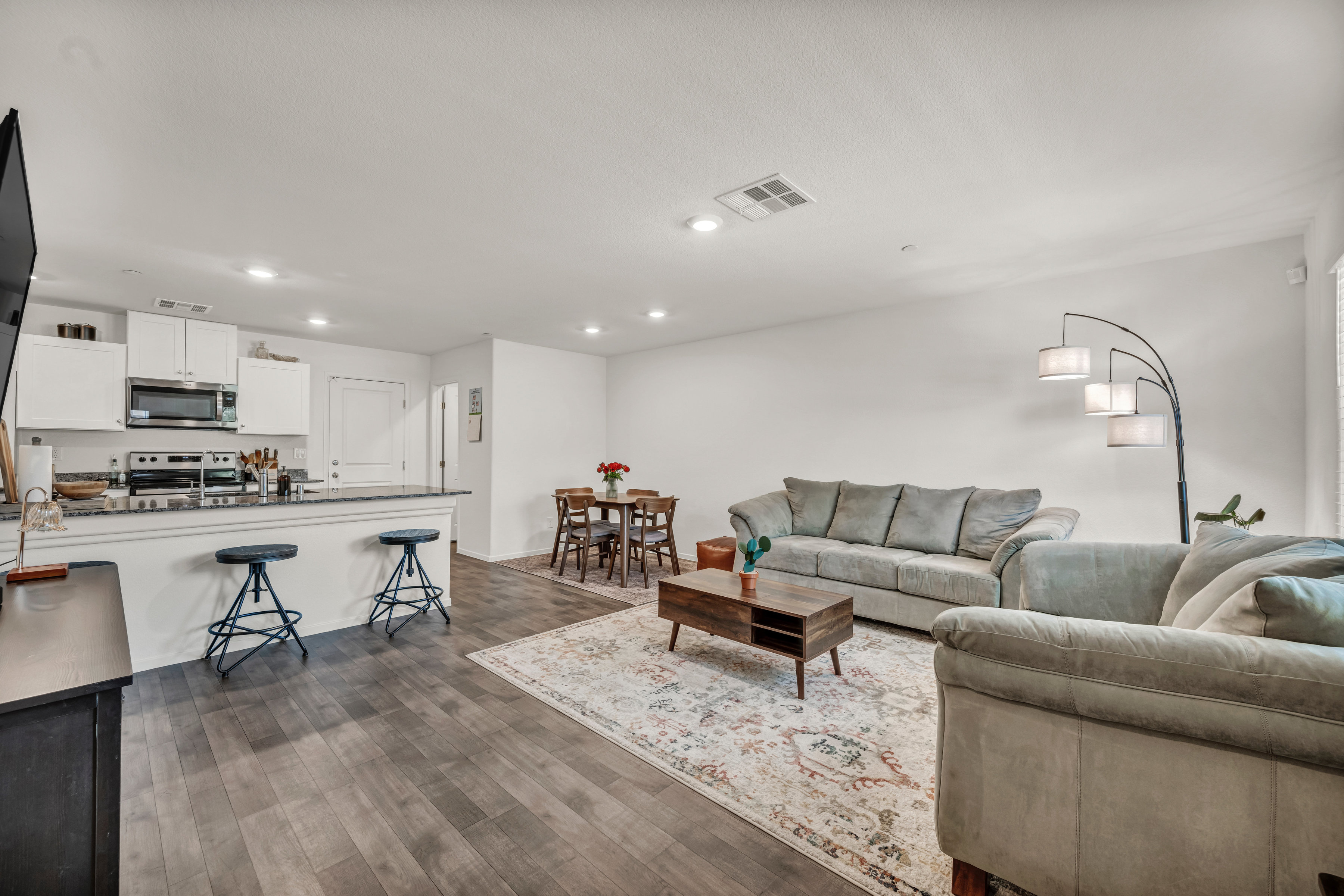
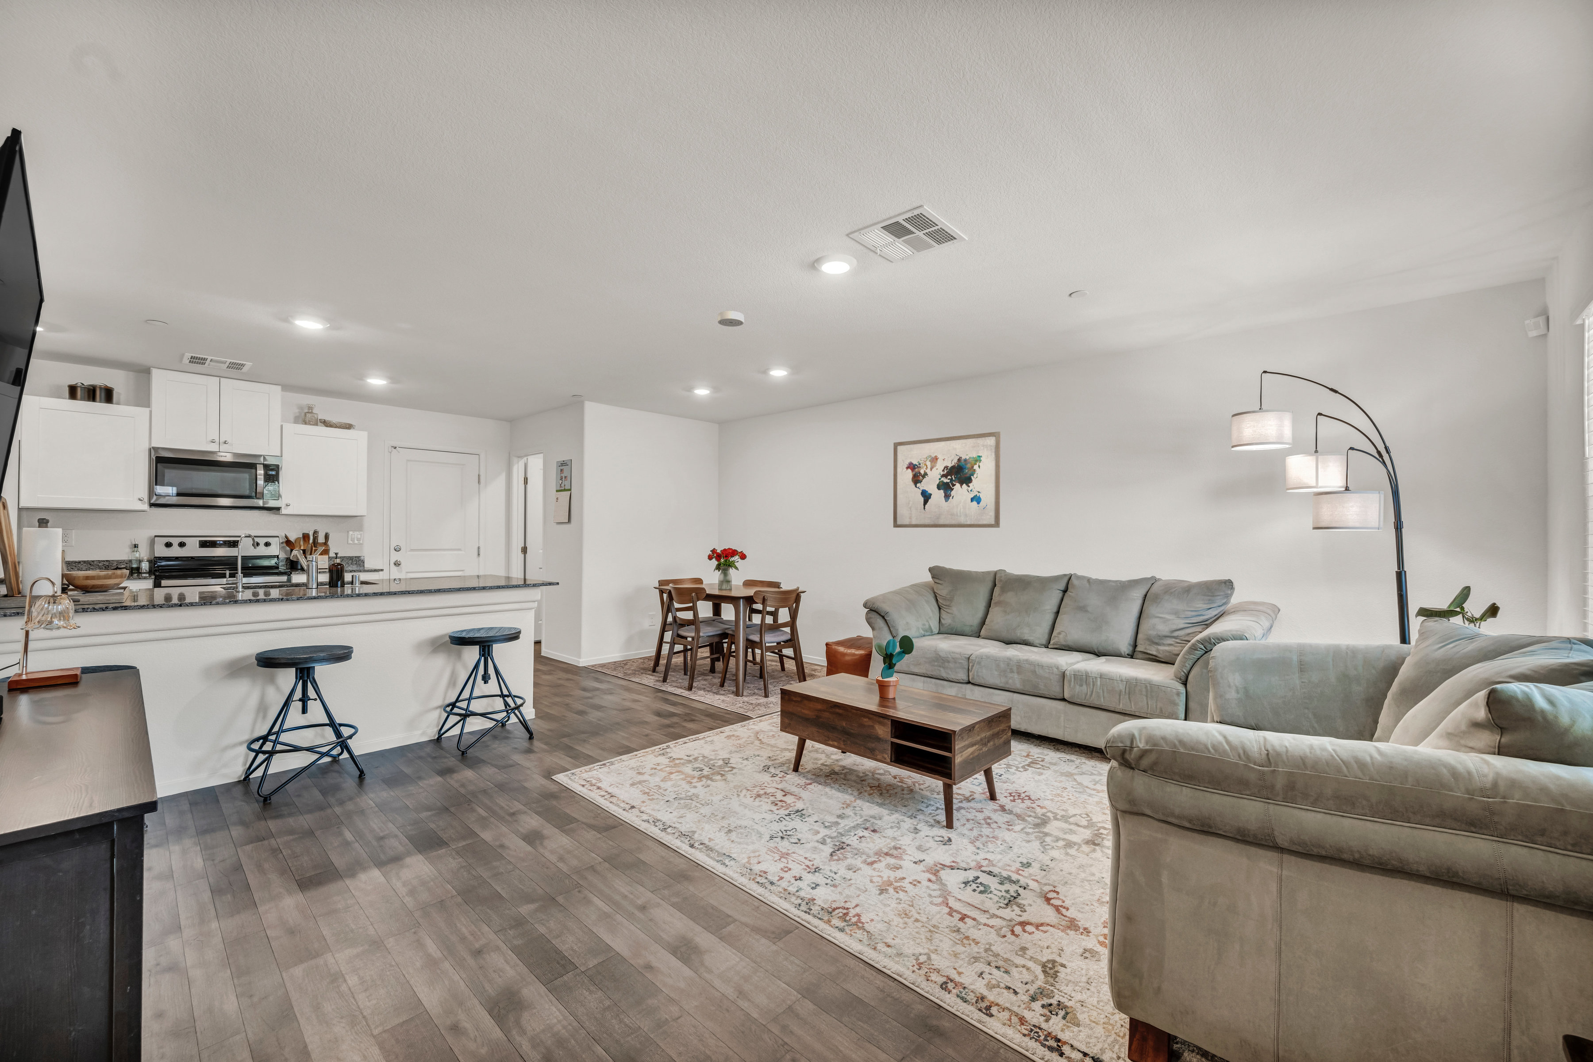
+ smoke detector [717,311,744,327]
+ wall art [893,431,1000,529]
